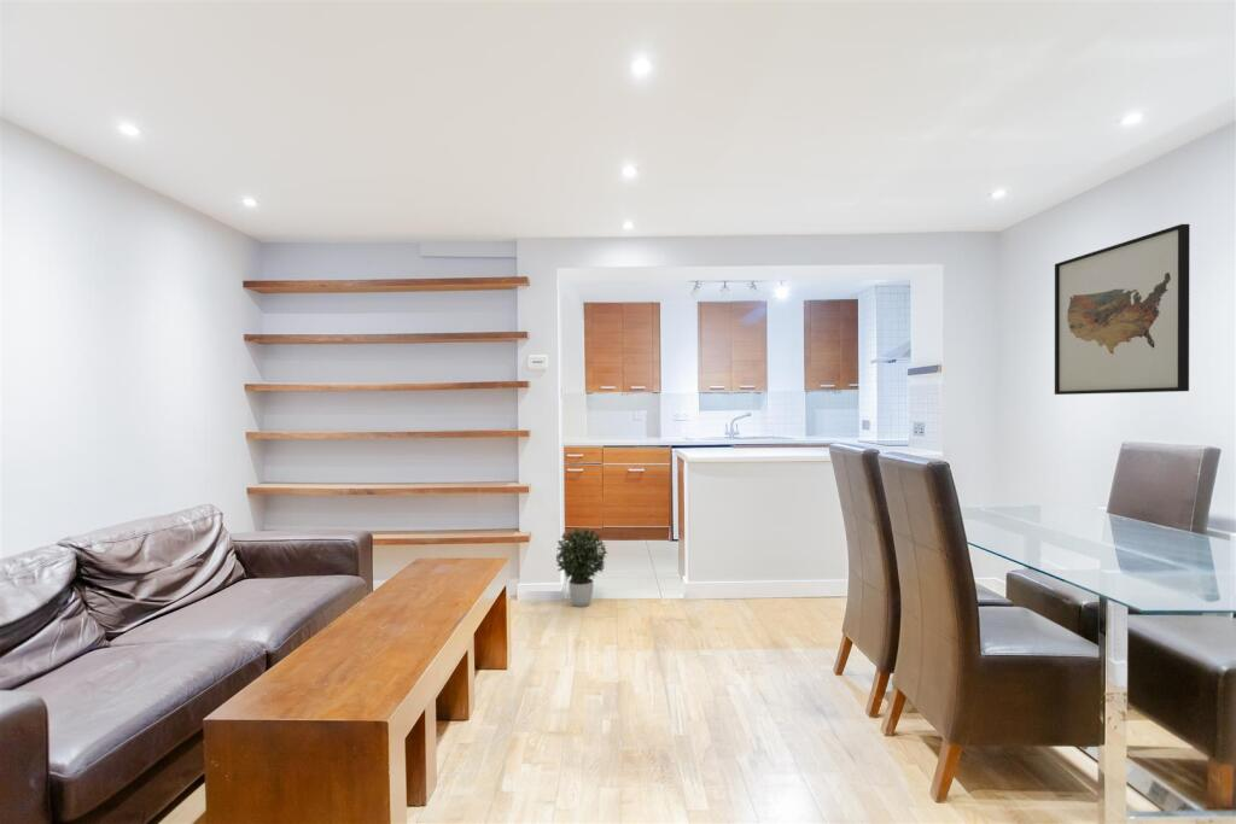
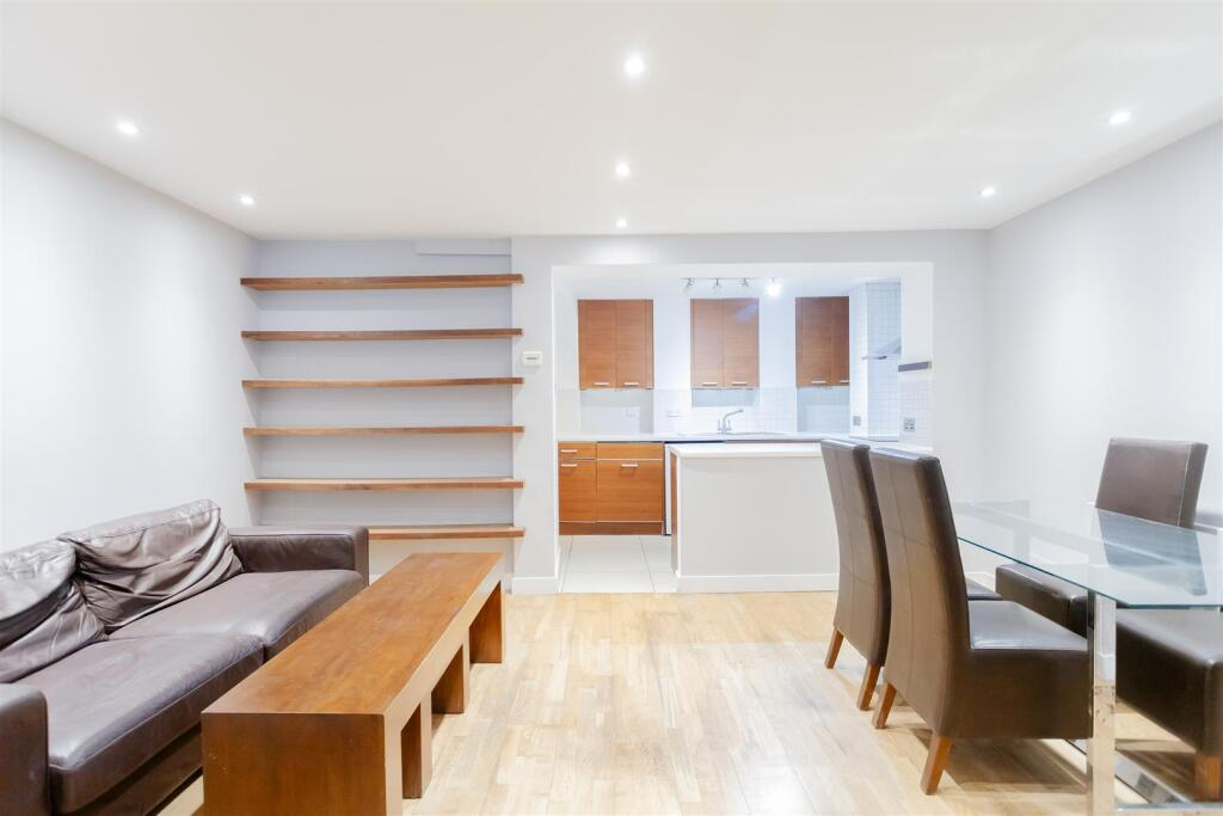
- potted plant [555,527,608,608]
- wall art [1054,223,1191,396]
